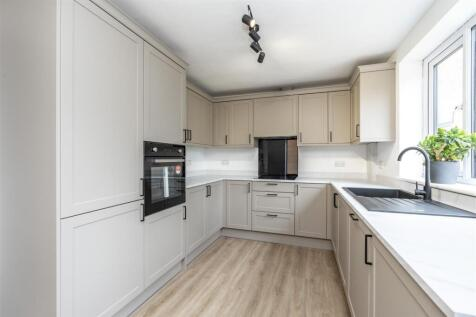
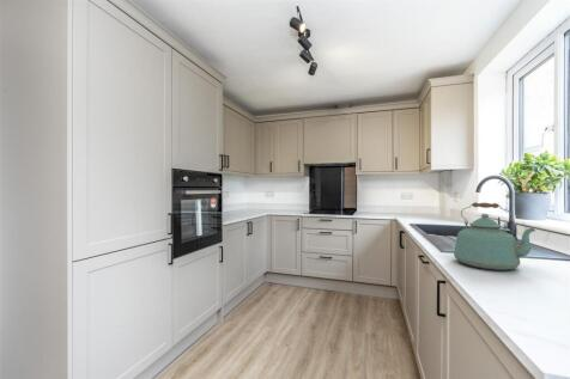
+ kettle [453,201,536,271]
